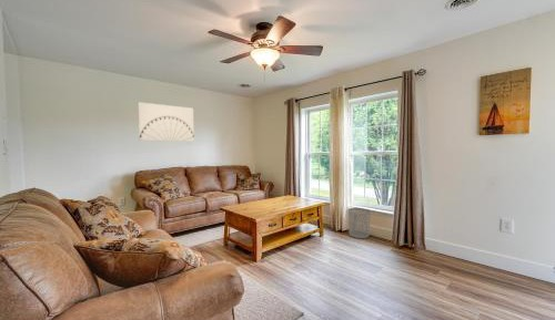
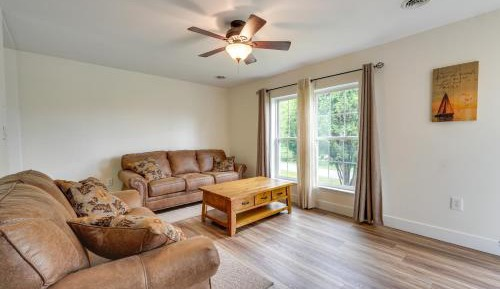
- waste bin [347,207,372,239]
- wall art [137,101,195,142]
